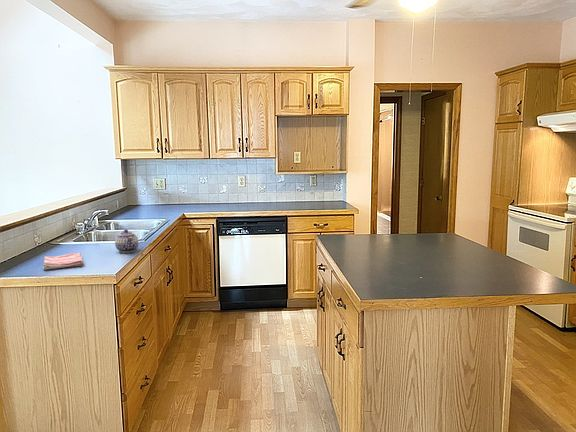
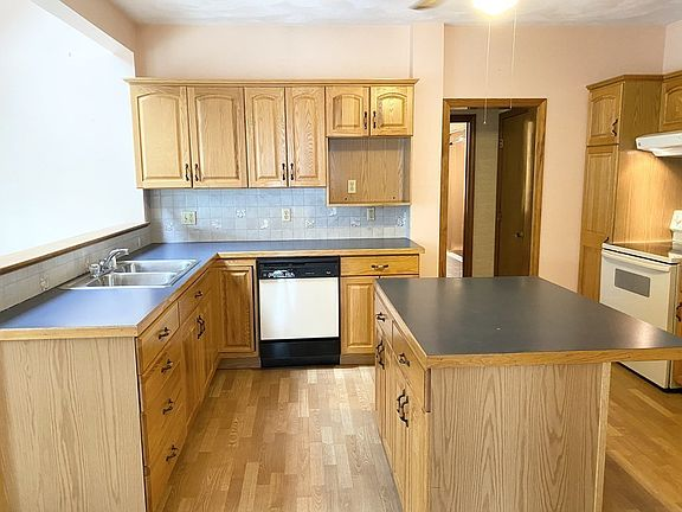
- dish towel [42,252,84,271]
- teapot [114,228,140,254]
